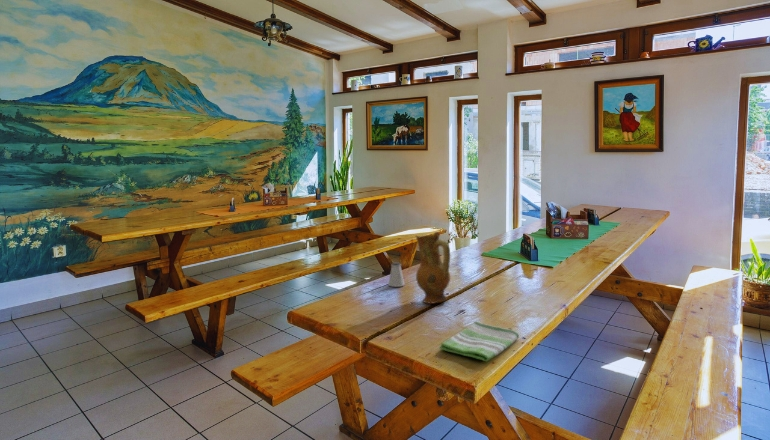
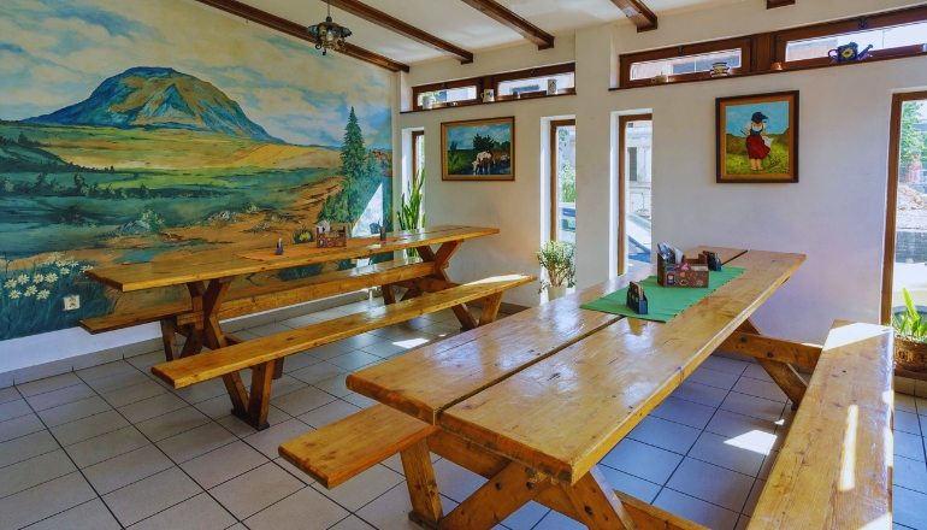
- dish towel [439,320,520,362]
- saltshaker [388,261,406,288]
- ceramic jug [415,231,451,304]
